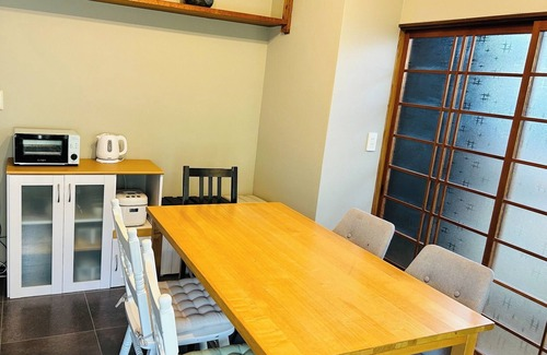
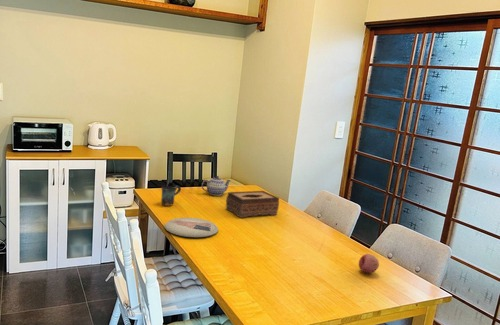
+ plate [164,217,219,238]
+ teapot [201,175,232,197]
+ tissue box [225,190,280,219]
+ fruit [358,253,380,274]
+ mug [160,185,182,207]
